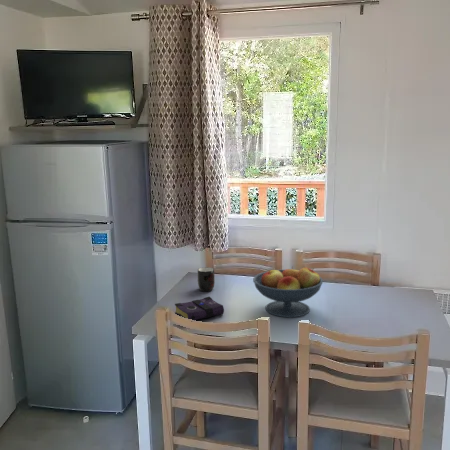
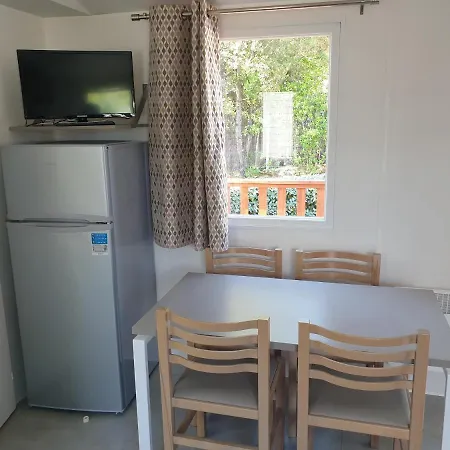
- book [174,296,225,321]
- mug [196,266,216,292]
- fruit bowl [252,266,324,318]
